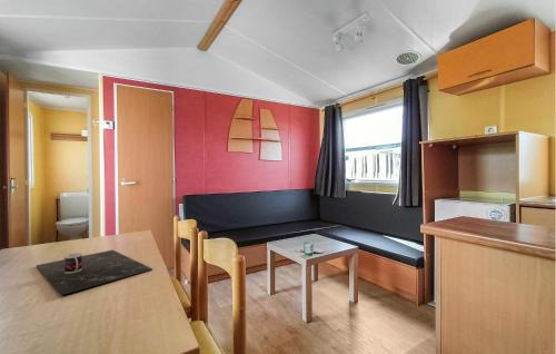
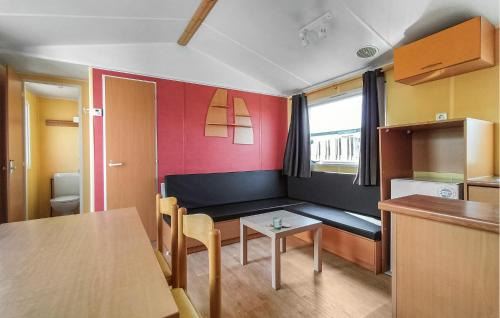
- placemat [36,249,153,296]
